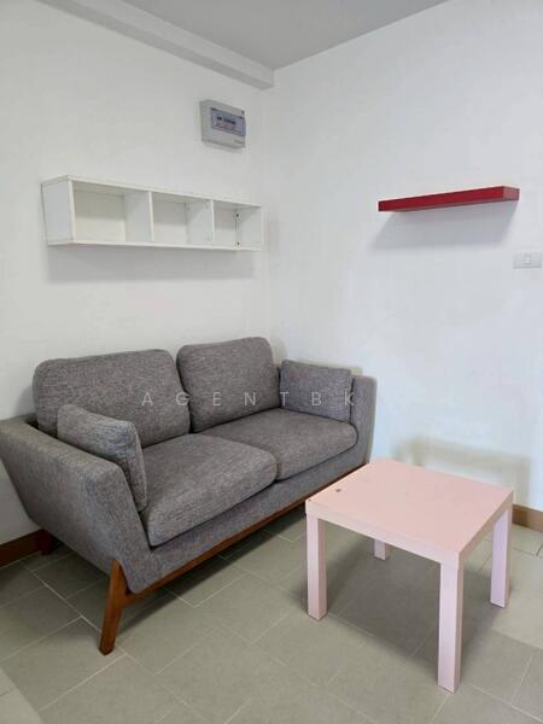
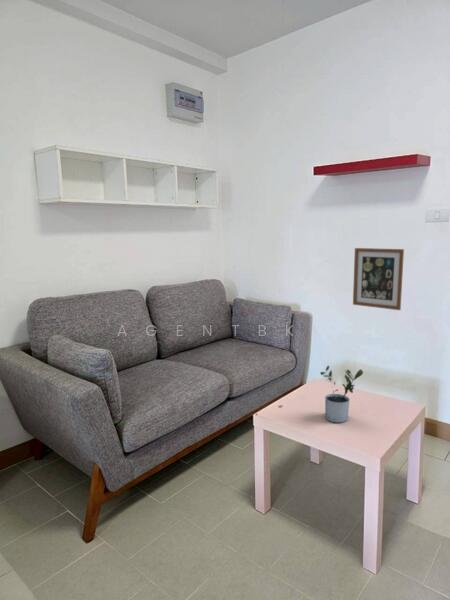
+ wall art [352,247,405,311]
+ potted plant [319,365,364,424]
